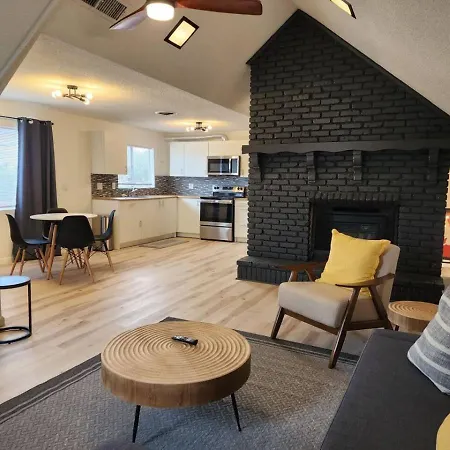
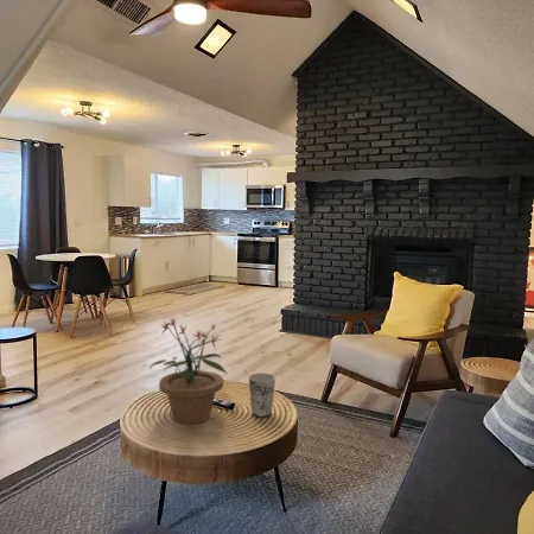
+ cup [247,371,276,418]
+ potted plant [148,317,229,425]
